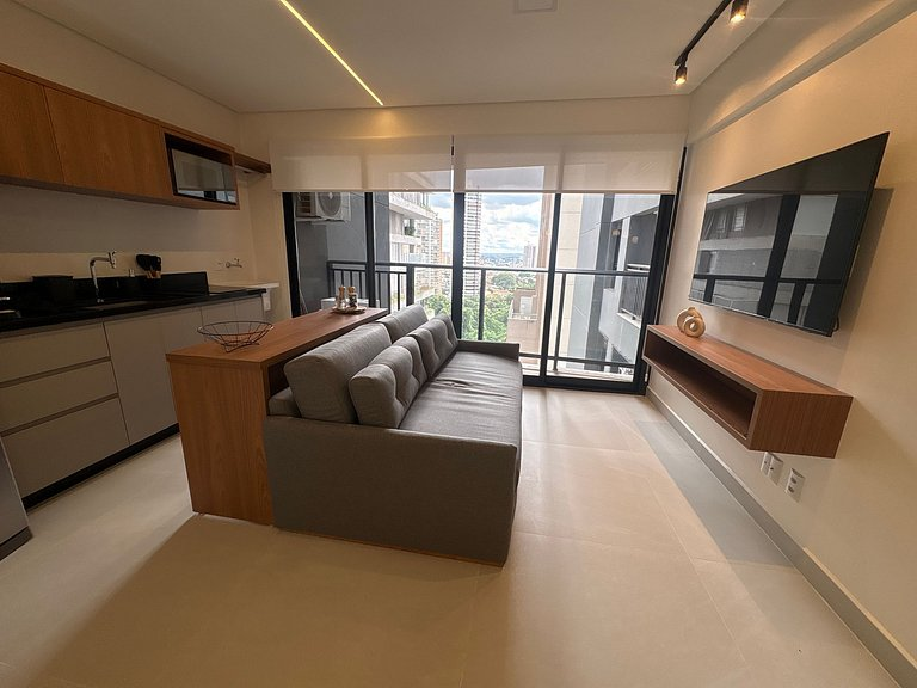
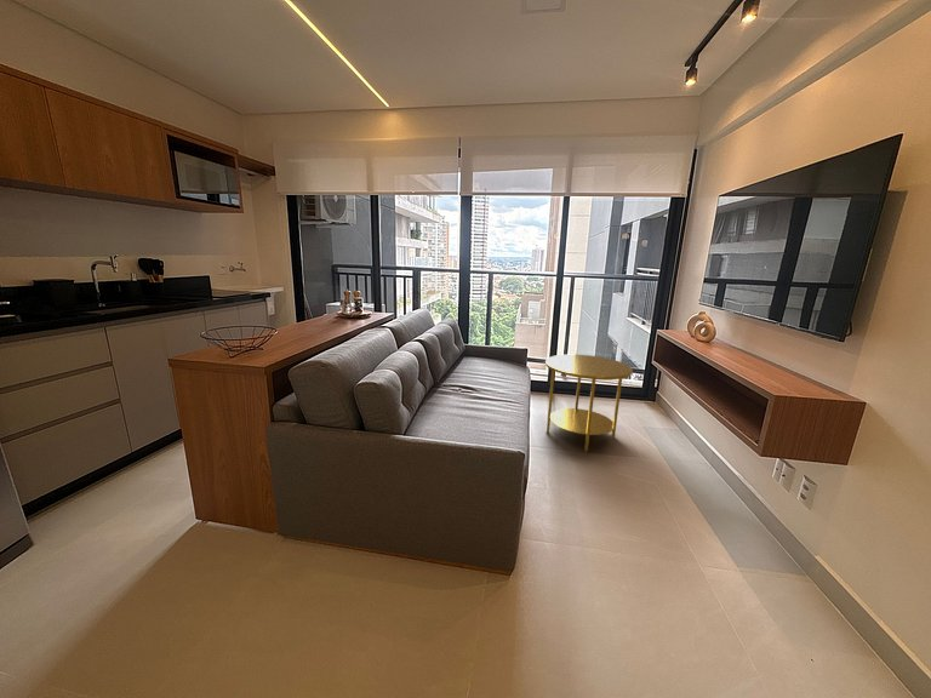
+ side table [544,354,634,452]
